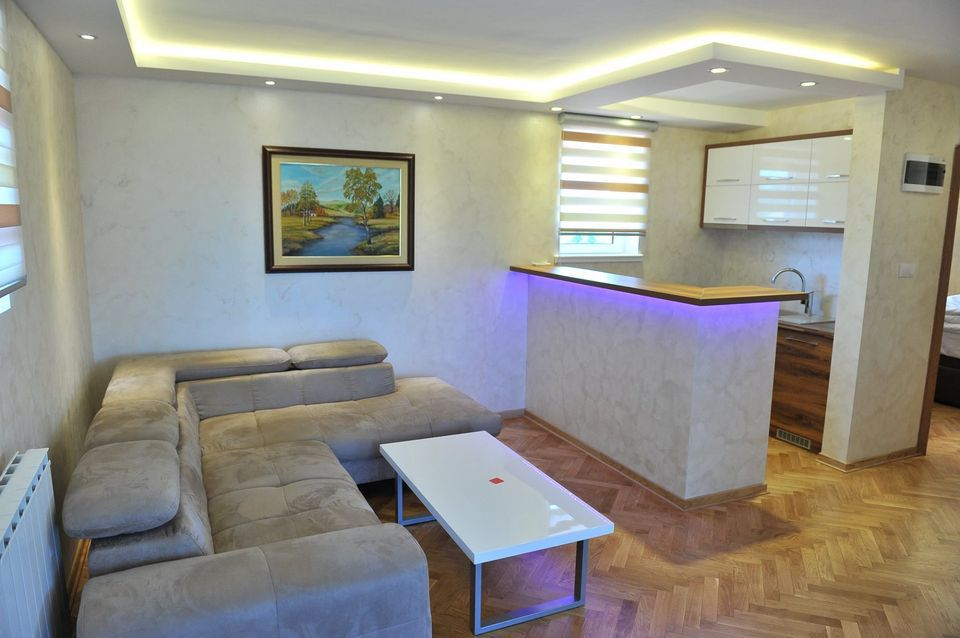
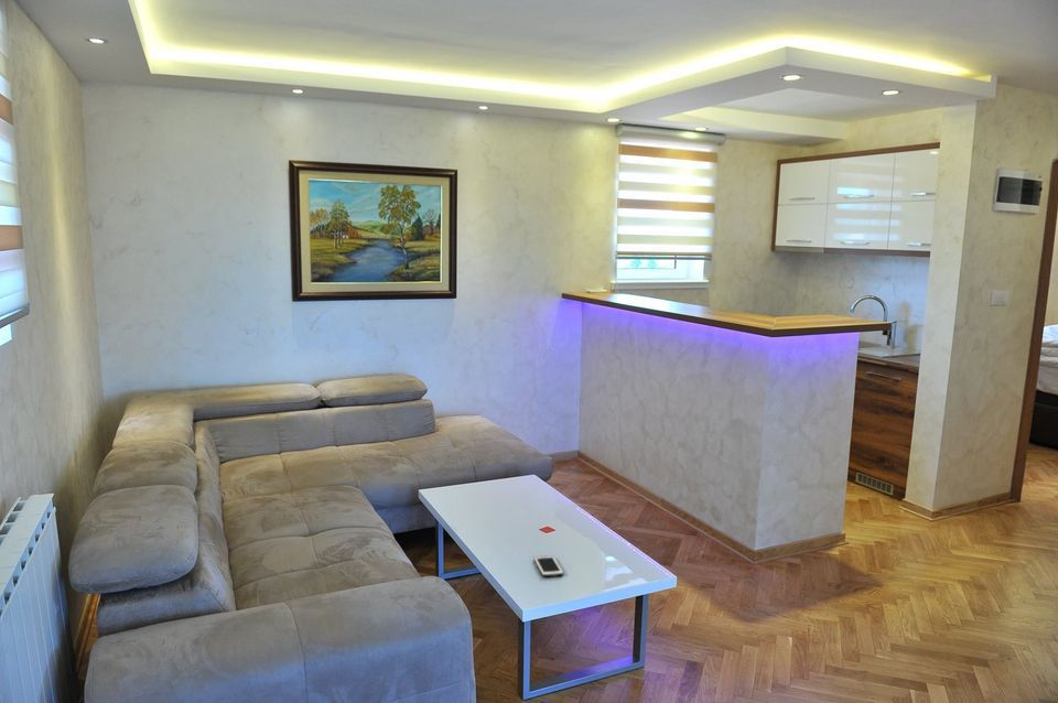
+ cell phone [532,554,564,577]
